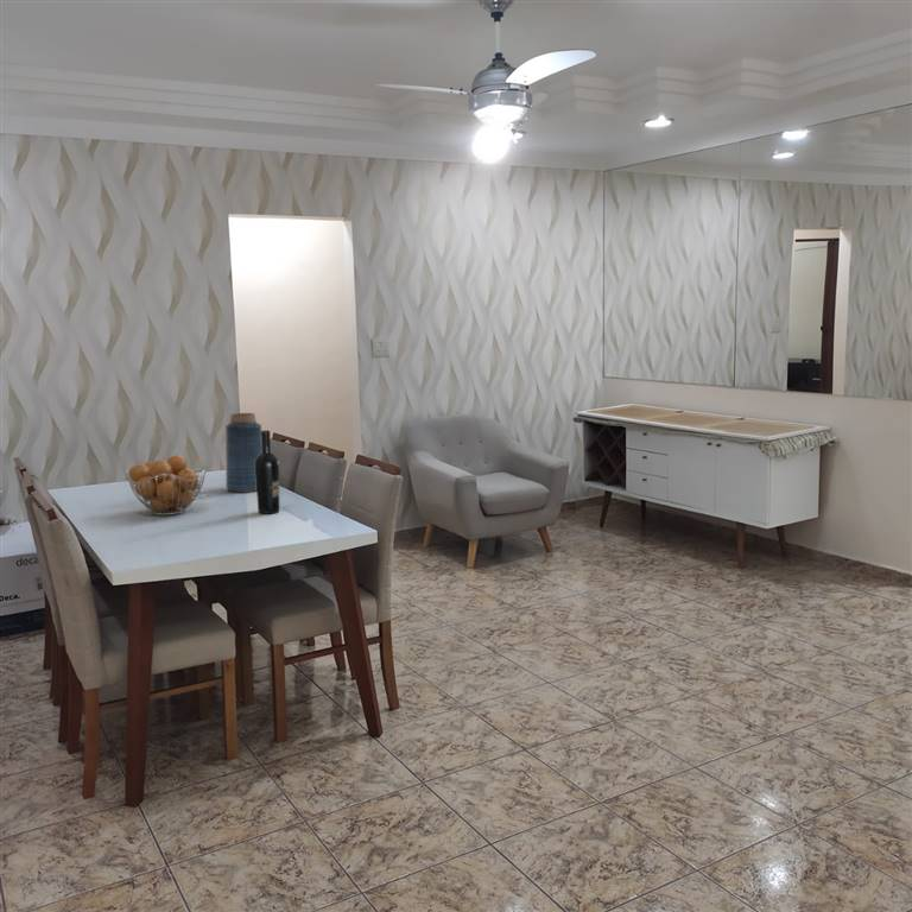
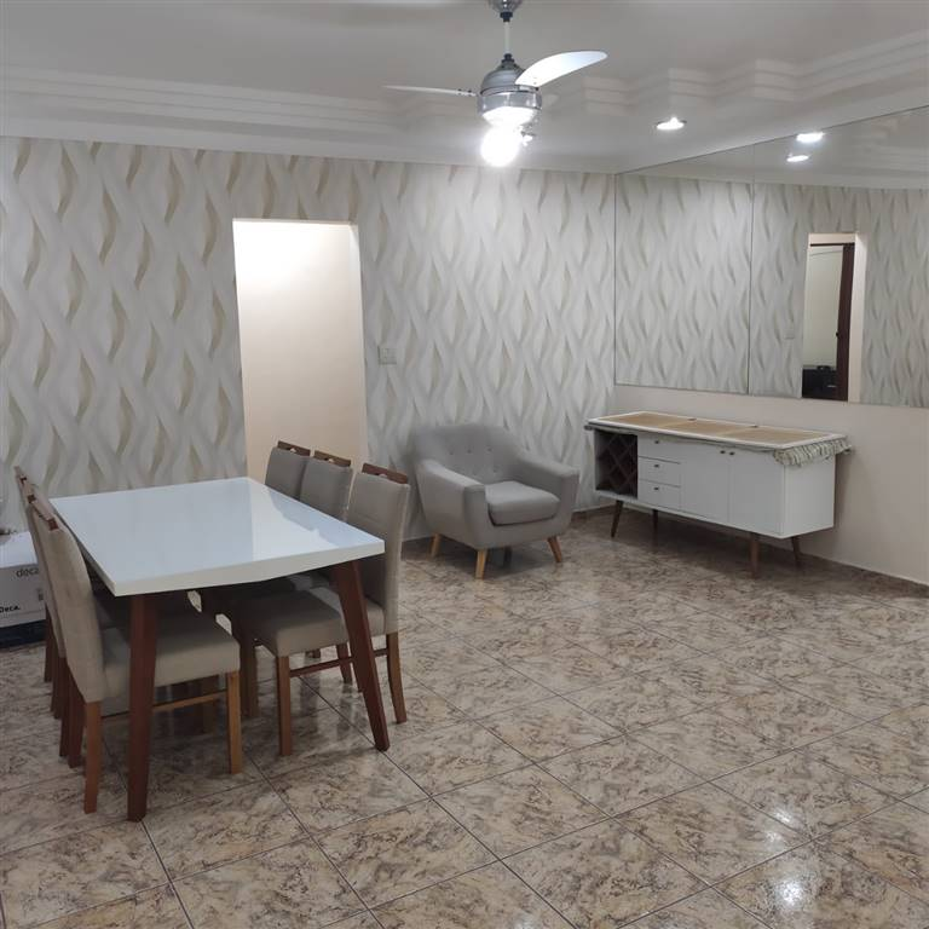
- vase [224,412,262,494]
- fruit basket [125,454,208,517]
- wine bottle [255,429,280,515]
